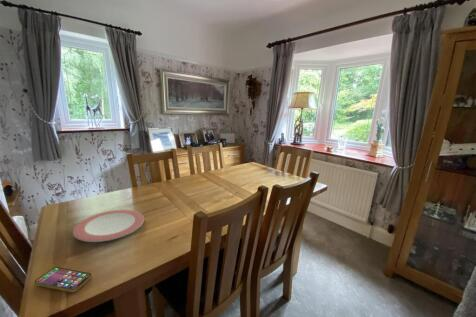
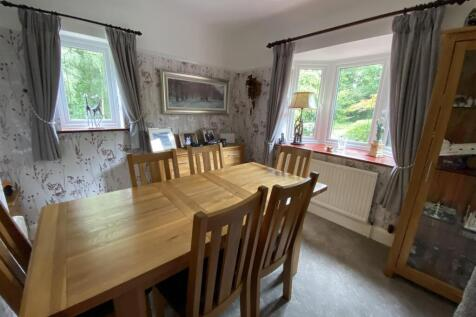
- plate [72,209,145,243]
- smartphone [33,266,93,294]
